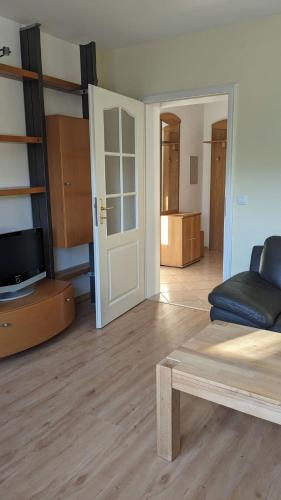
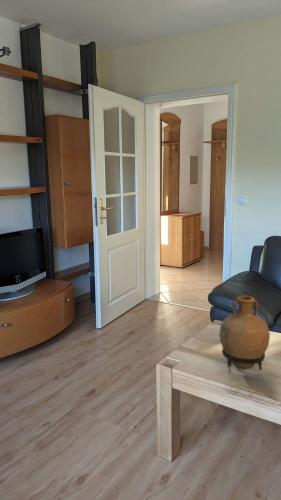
+ vase [218,295,271,375]
